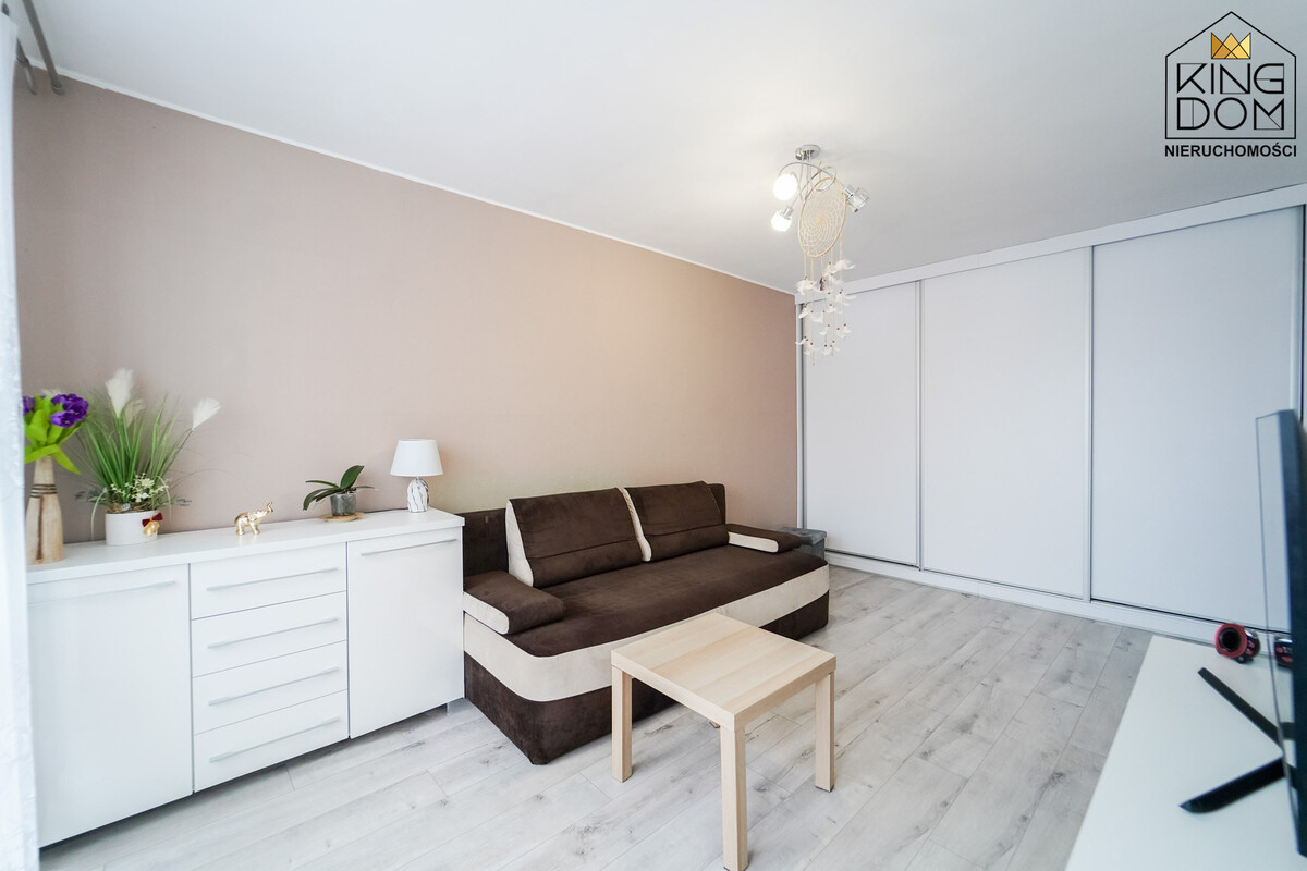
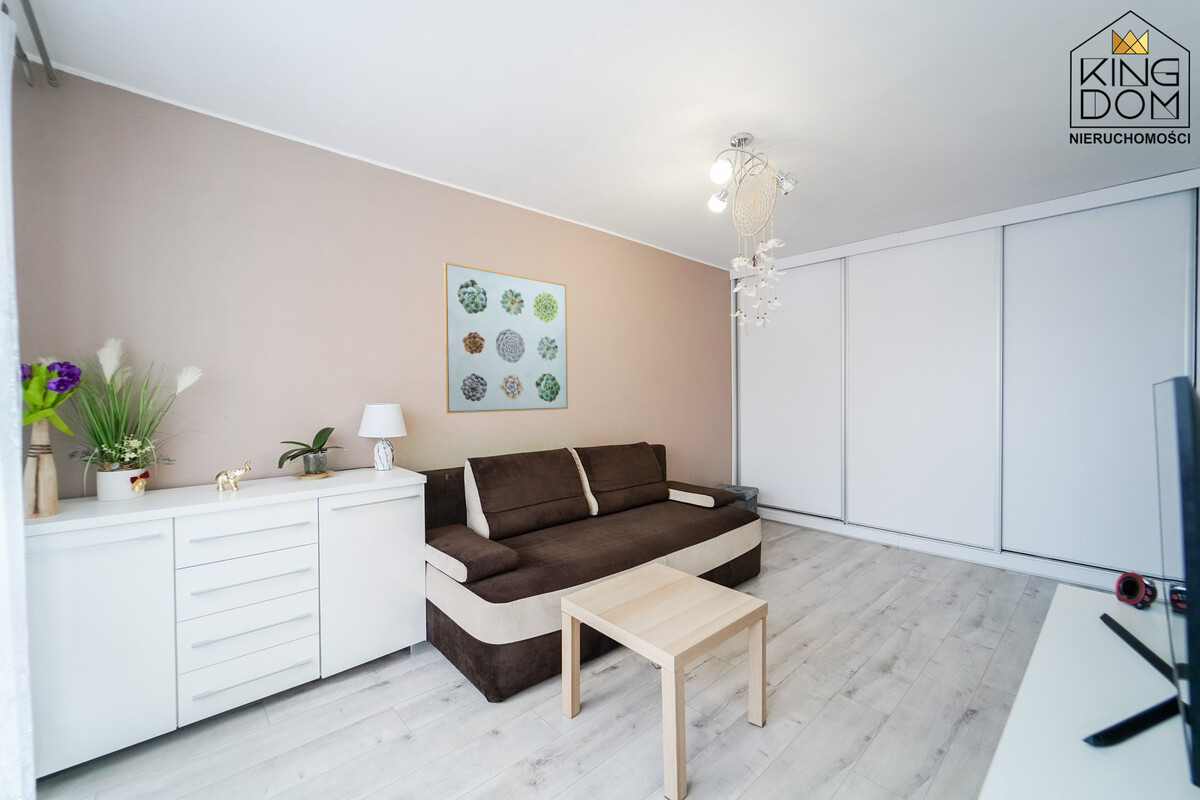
+ wall art [443,261,569,415]
